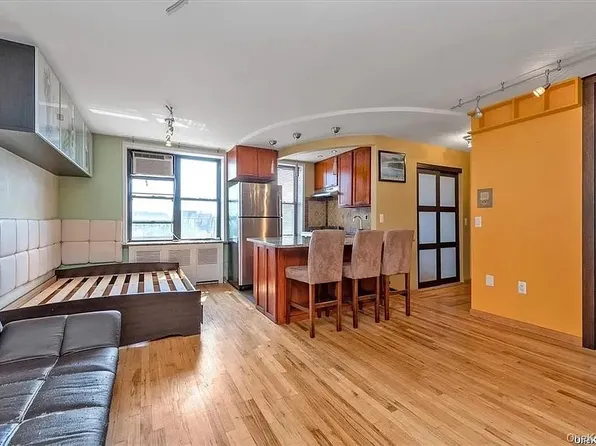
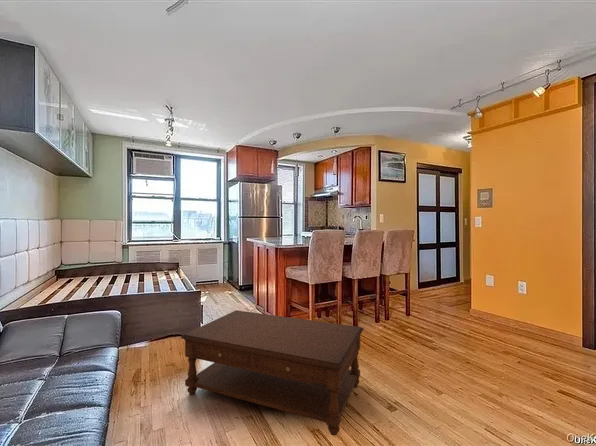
+ coffee table [179,309,365,436]
